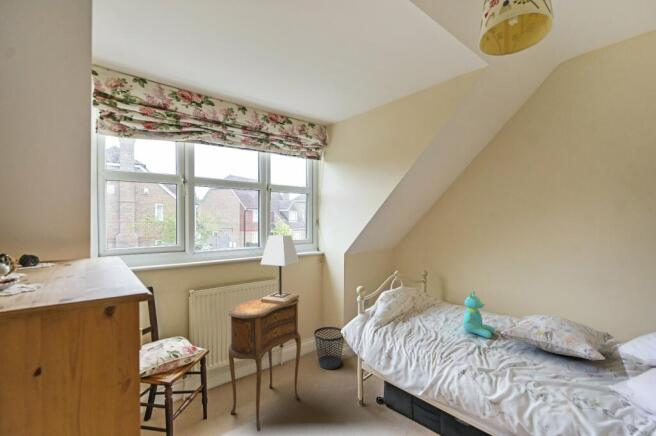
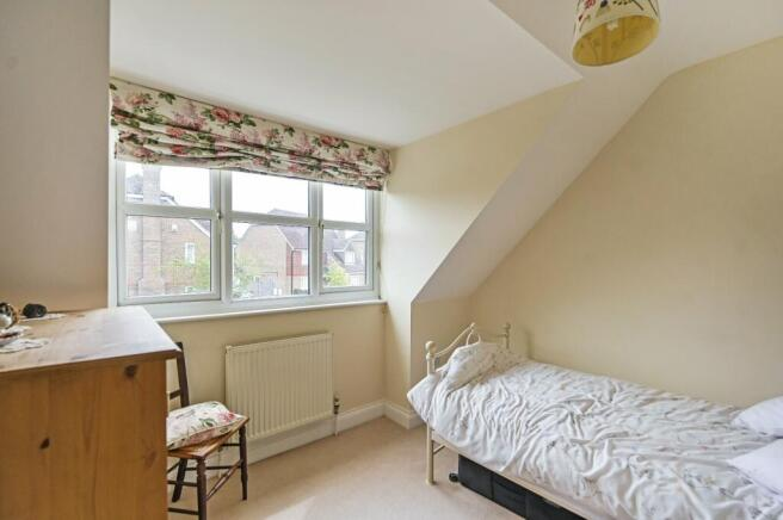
- lamp [260,234,300,305]
- teddy bear [462,290,496,339]
- side table [227,296,302,432]
- decorative pillow [500,314,615,361]
- wastebasket [313,326,345,370]
